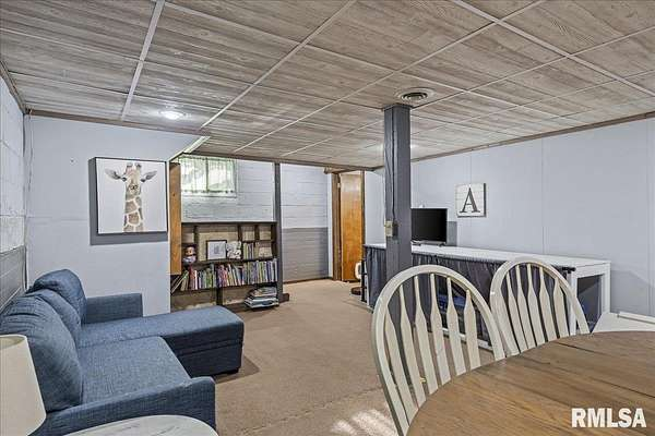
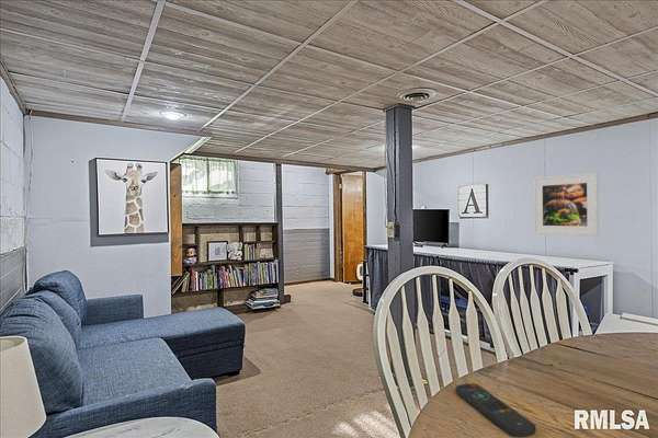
+ remote control [455,382,537,438]
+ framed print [533,172,600,237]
